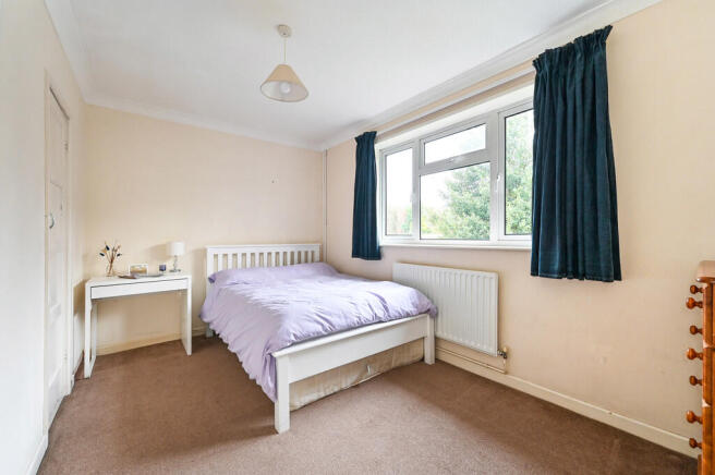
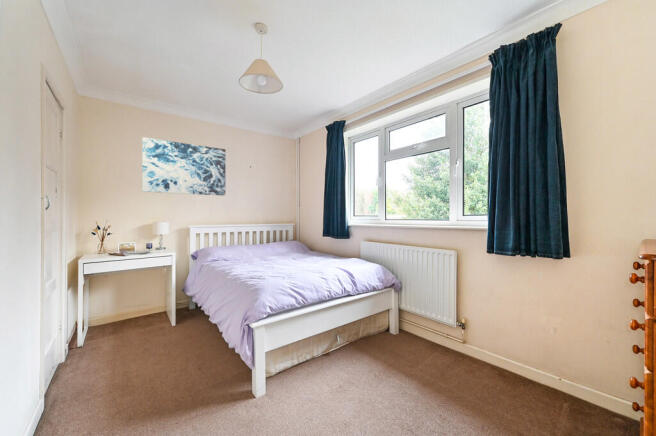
+ wall art [141,136,226,197]
